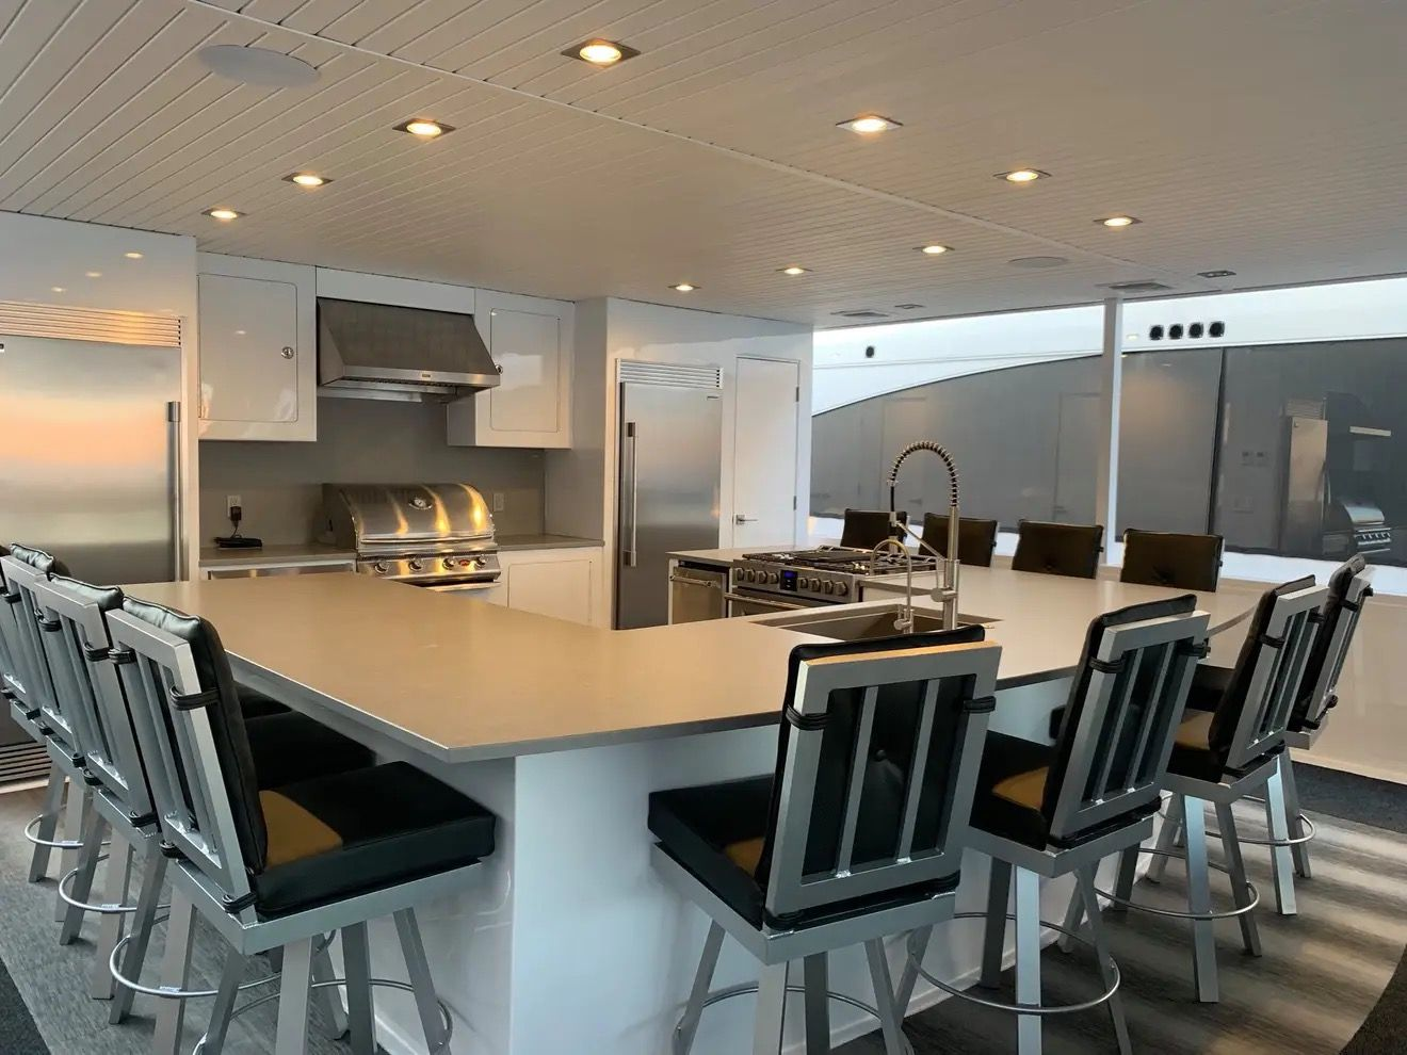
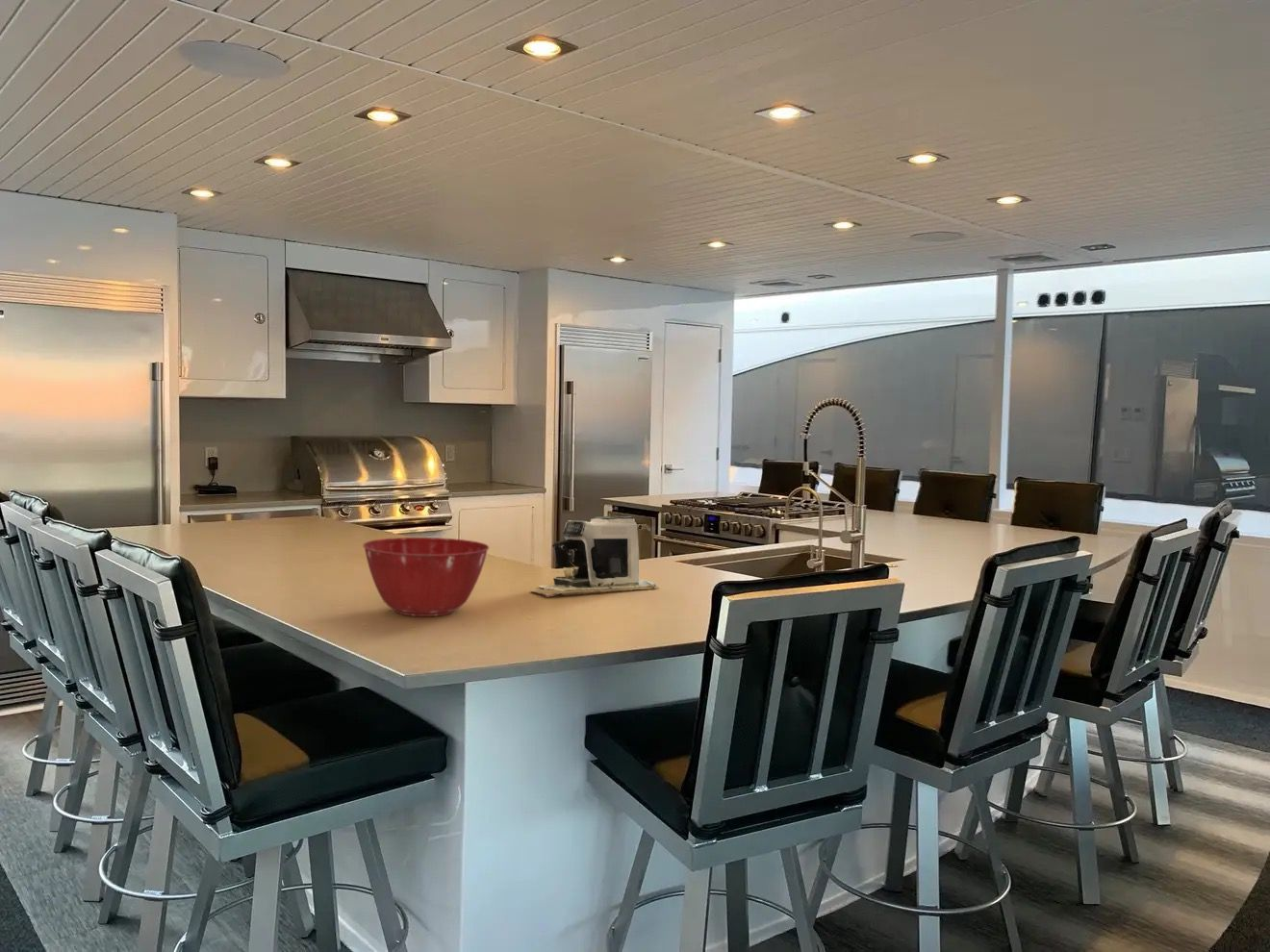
+ mixing bowl [362,537,491,617]
+ coffee maker [530,514,660,598]
